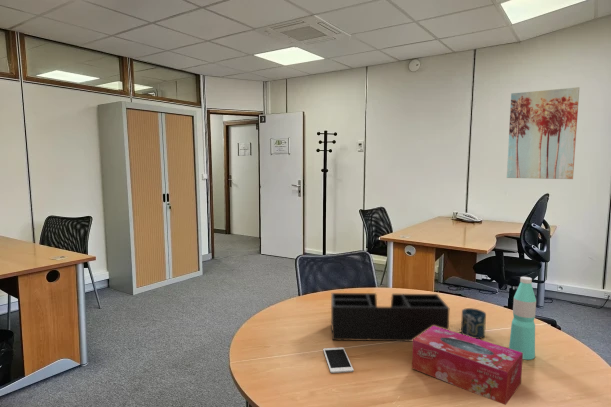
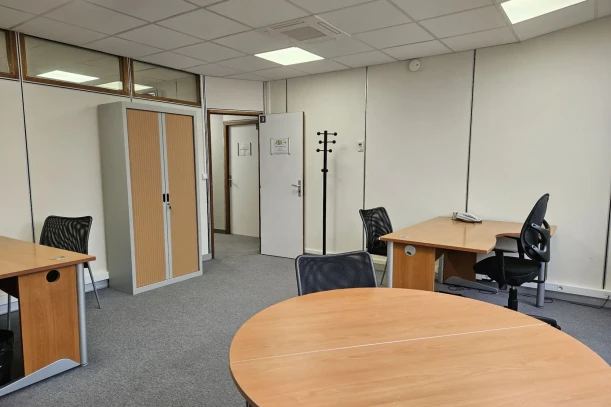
- cup [460,307,487,339]
- cell phone [322,346,354,374]
- tissue box [411,326,523,406]
- desk organizer [330,292,450,342]
- wall art [506,86,580,180]
- water bottle [508,276,537,361]
